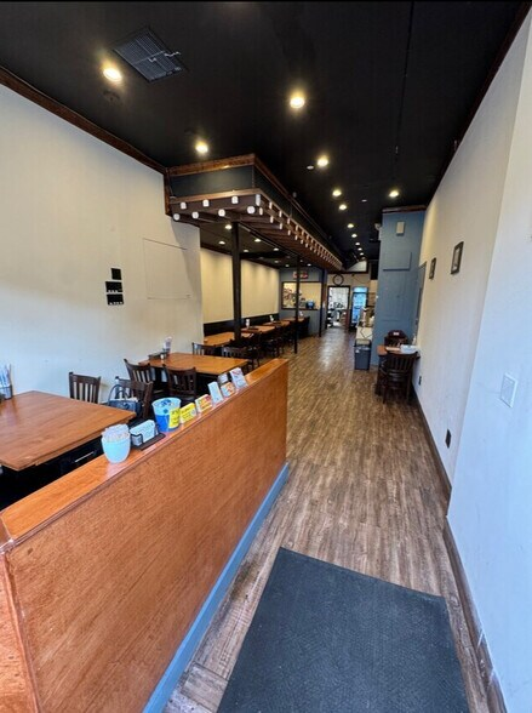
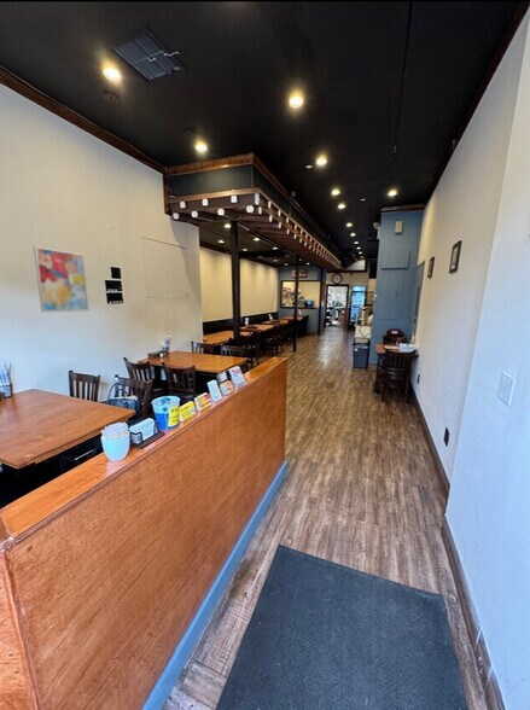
+ wall art [33,245,89,314]
